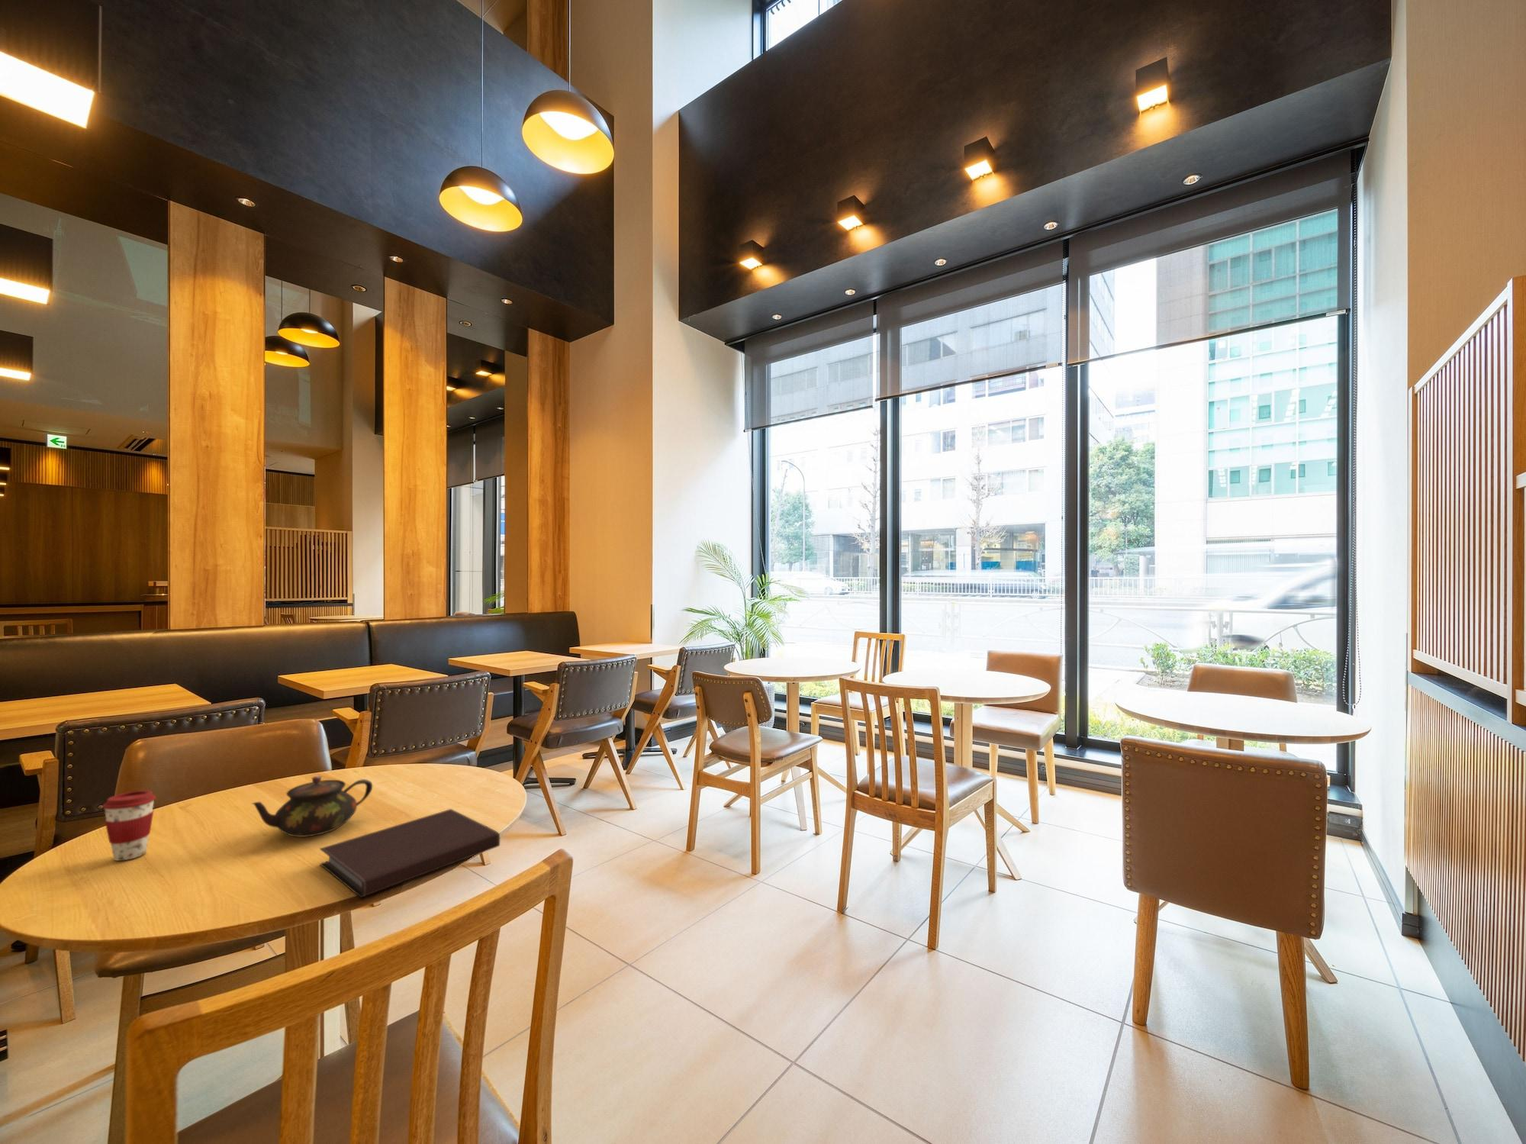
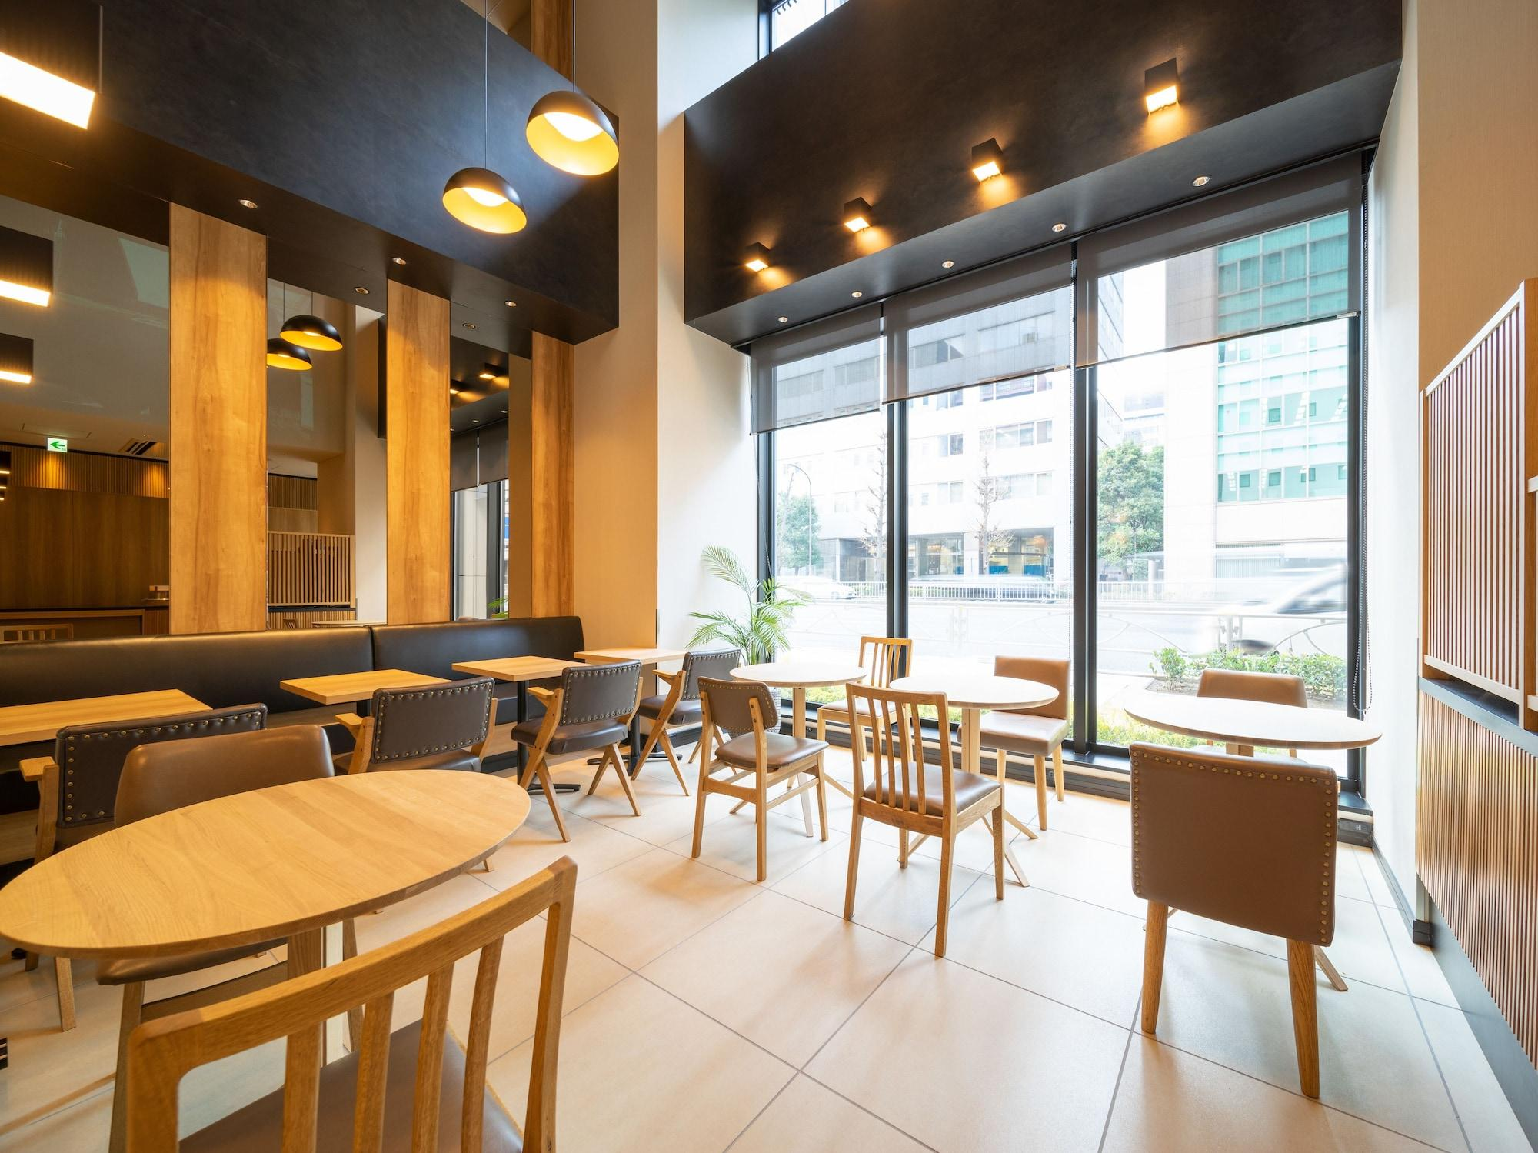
- teapot [251,775,374,838]
- coffee cup [101,790,157,862]
- notebook [318,809,501,899]
